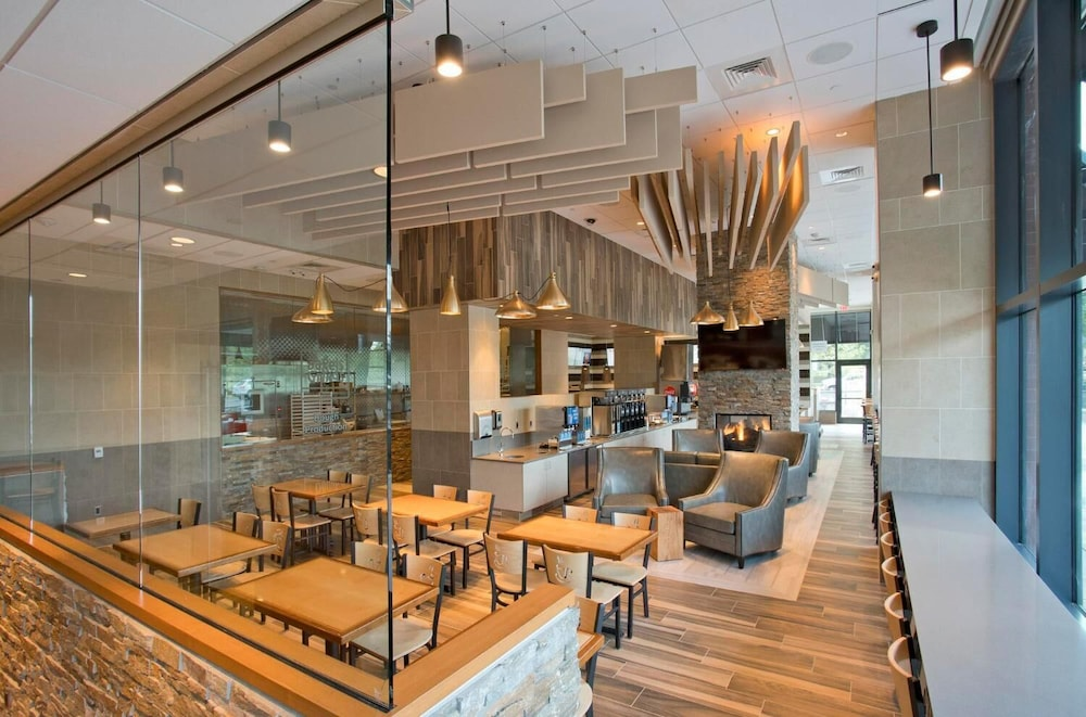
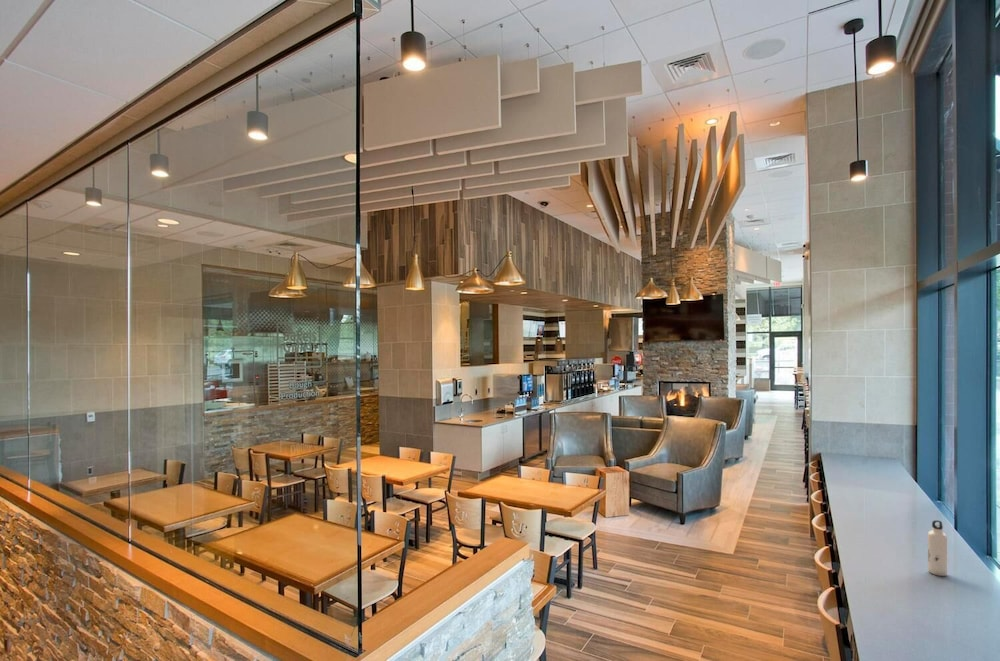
+ water bottle [927,519,948,577]
